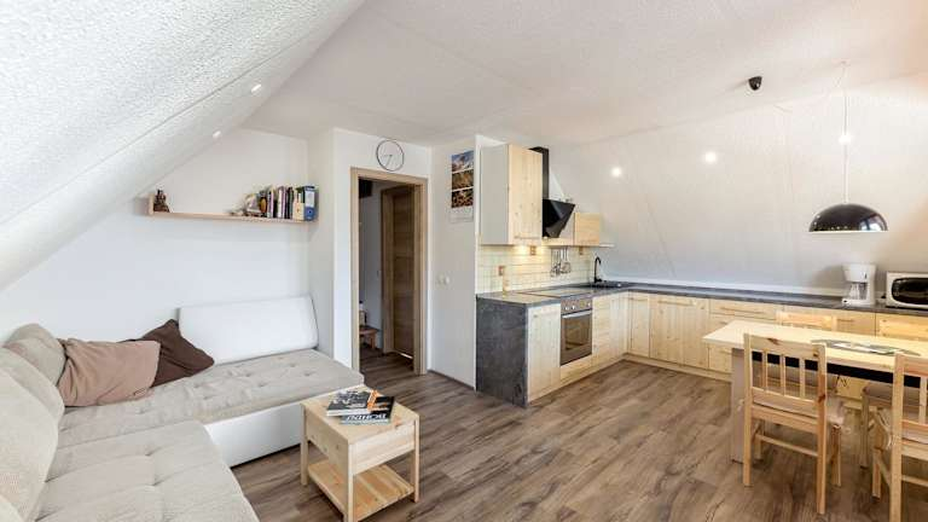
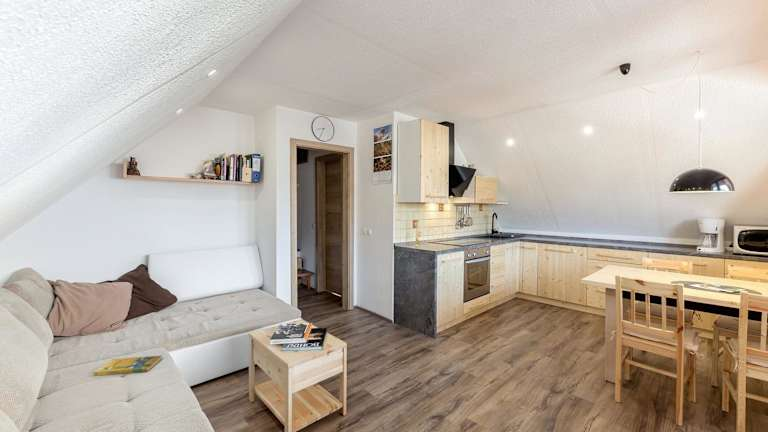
+ booklet [92,355,163,377]
